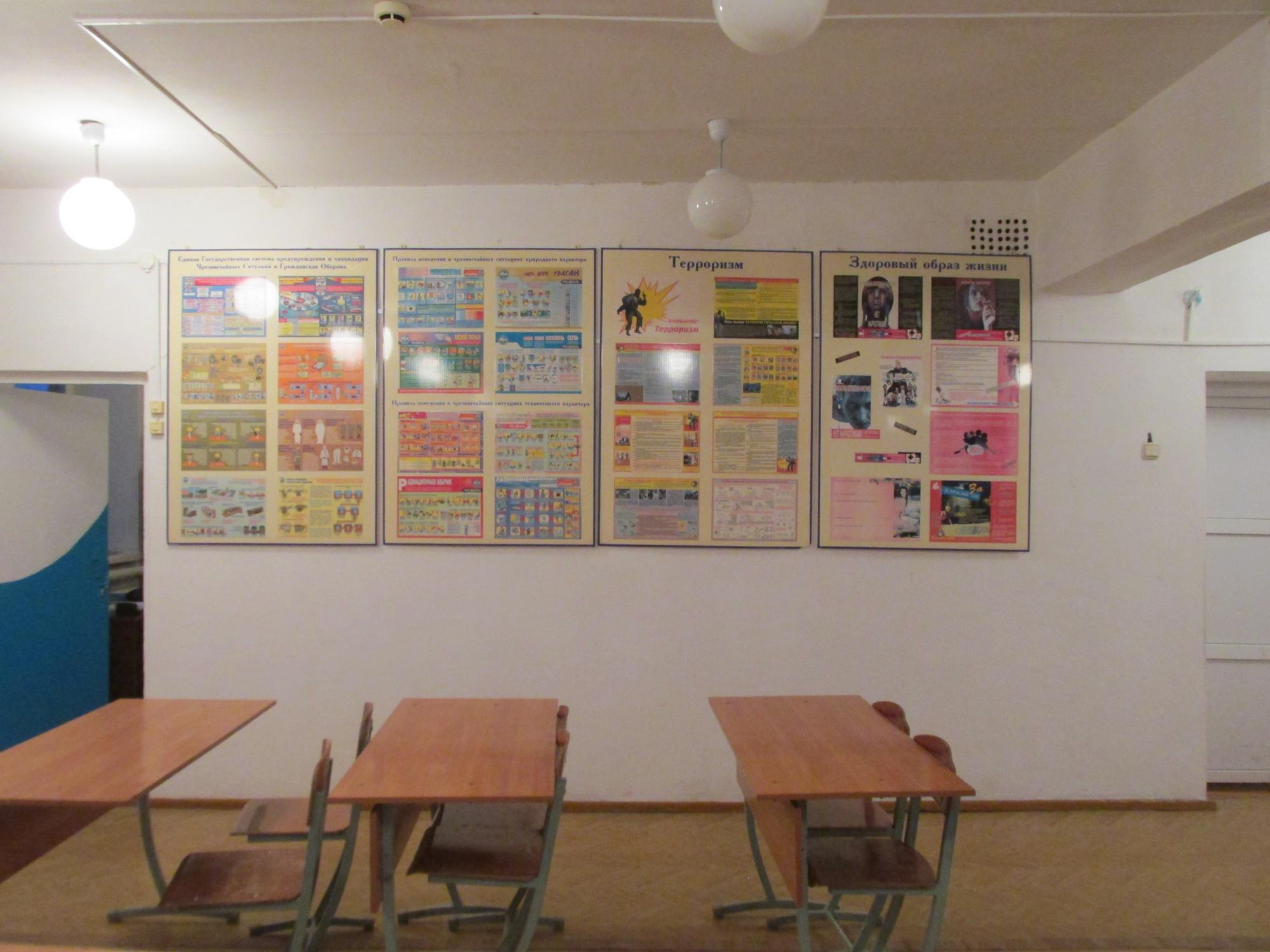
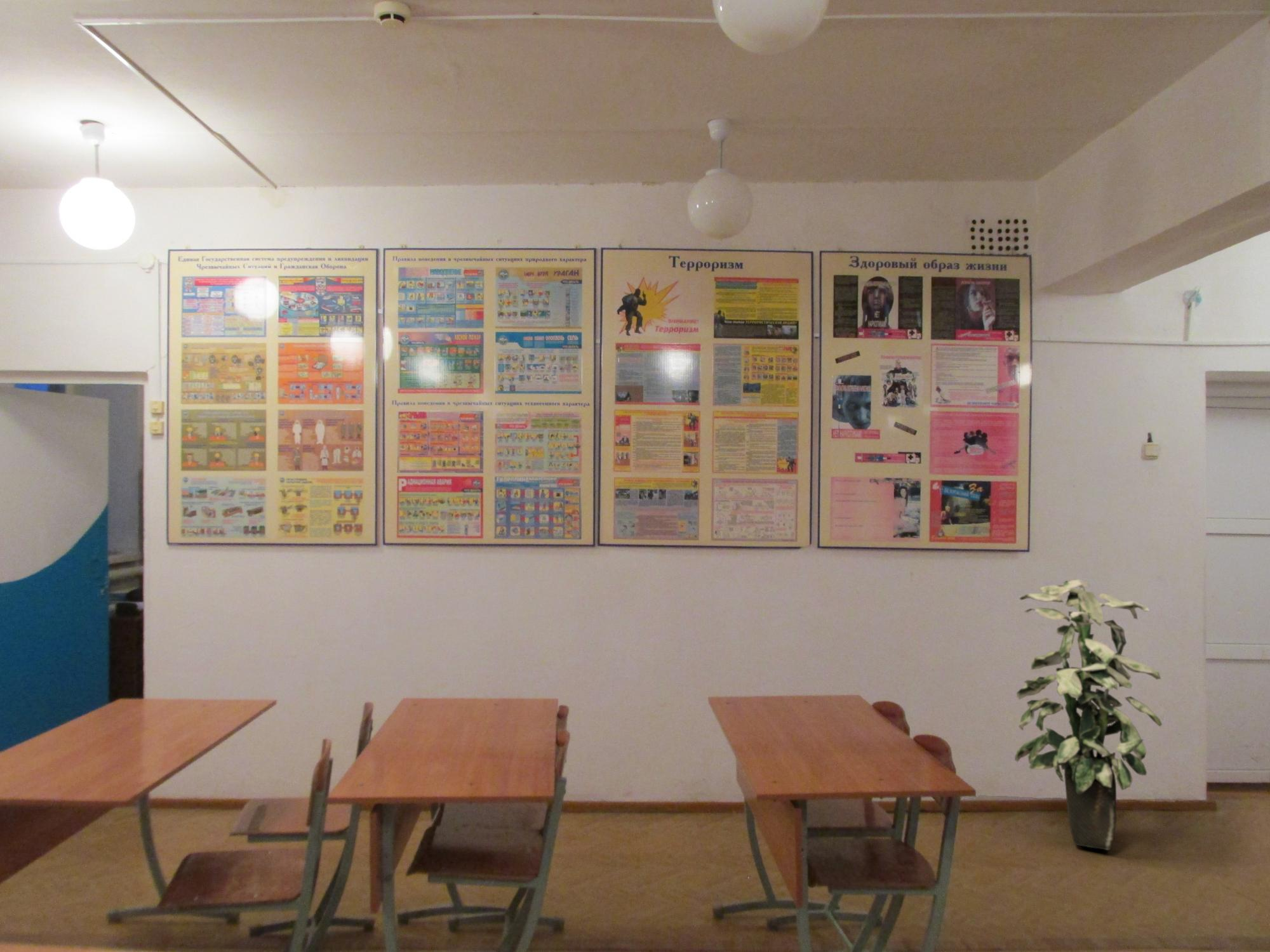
+ indoor plant [1014,579,1163,851]
